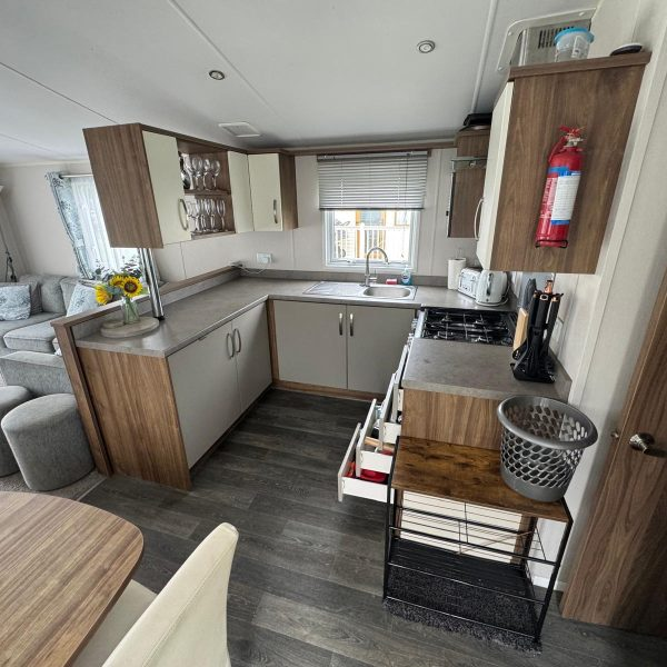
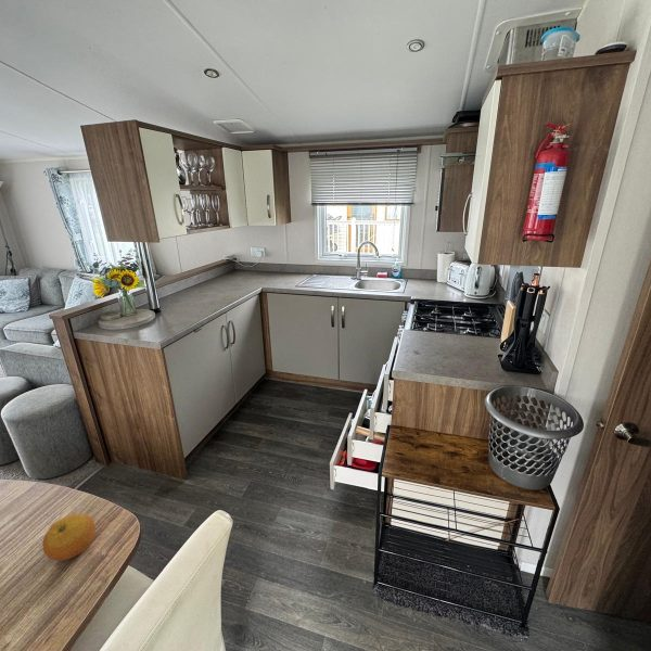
+ fruit [41,513,97,562]
